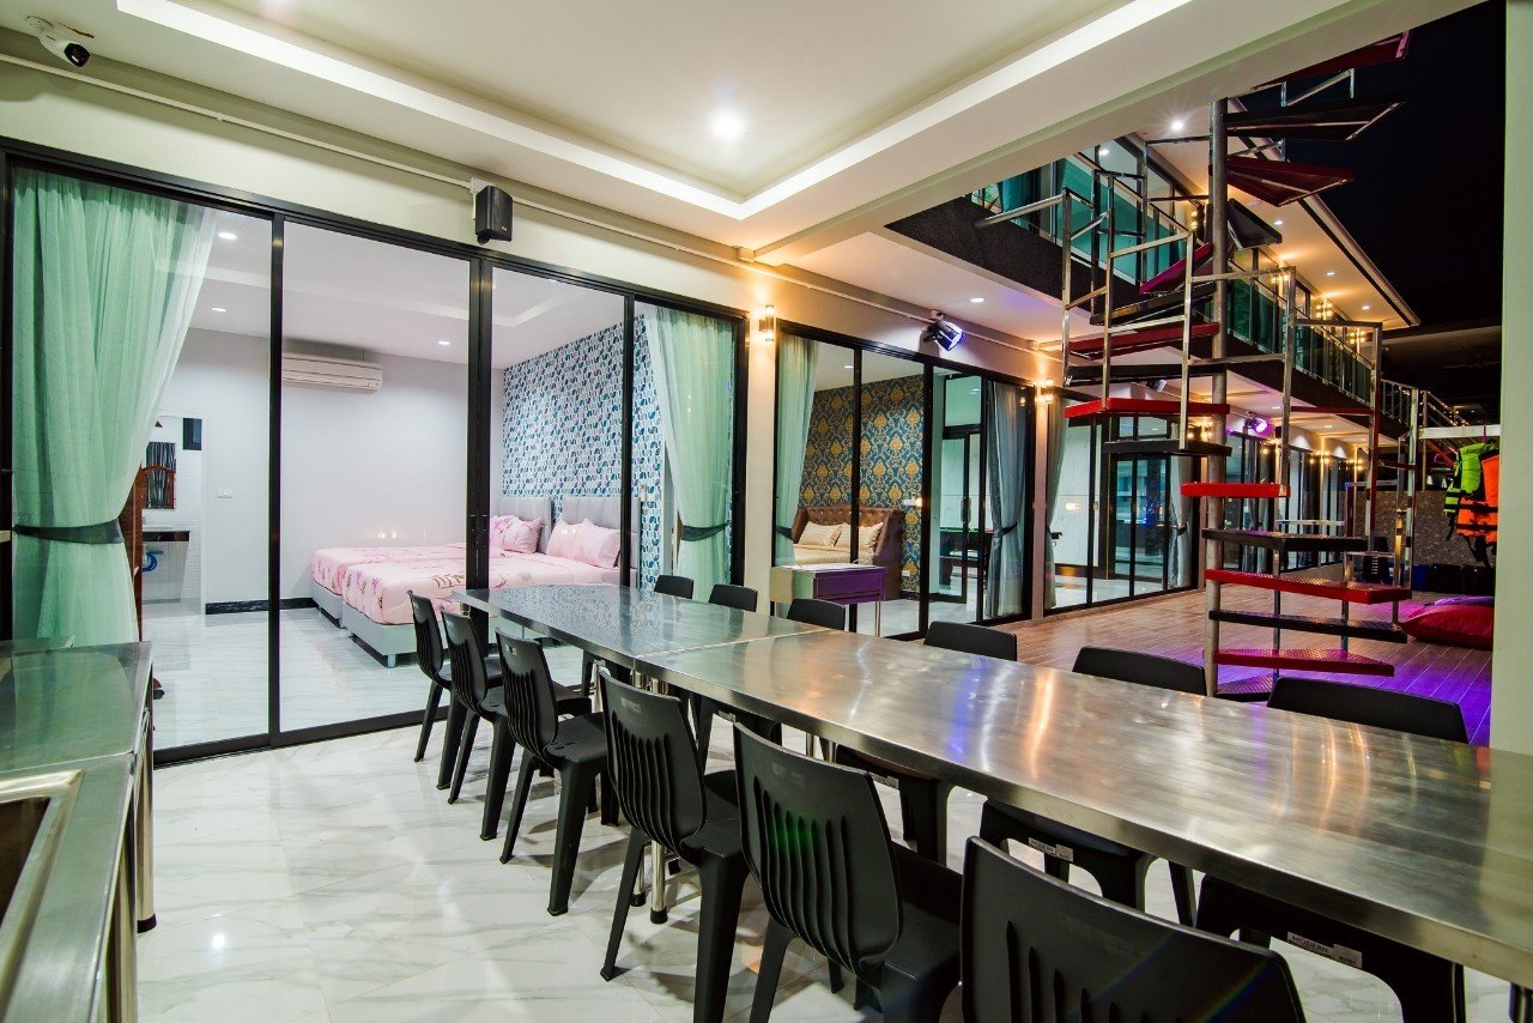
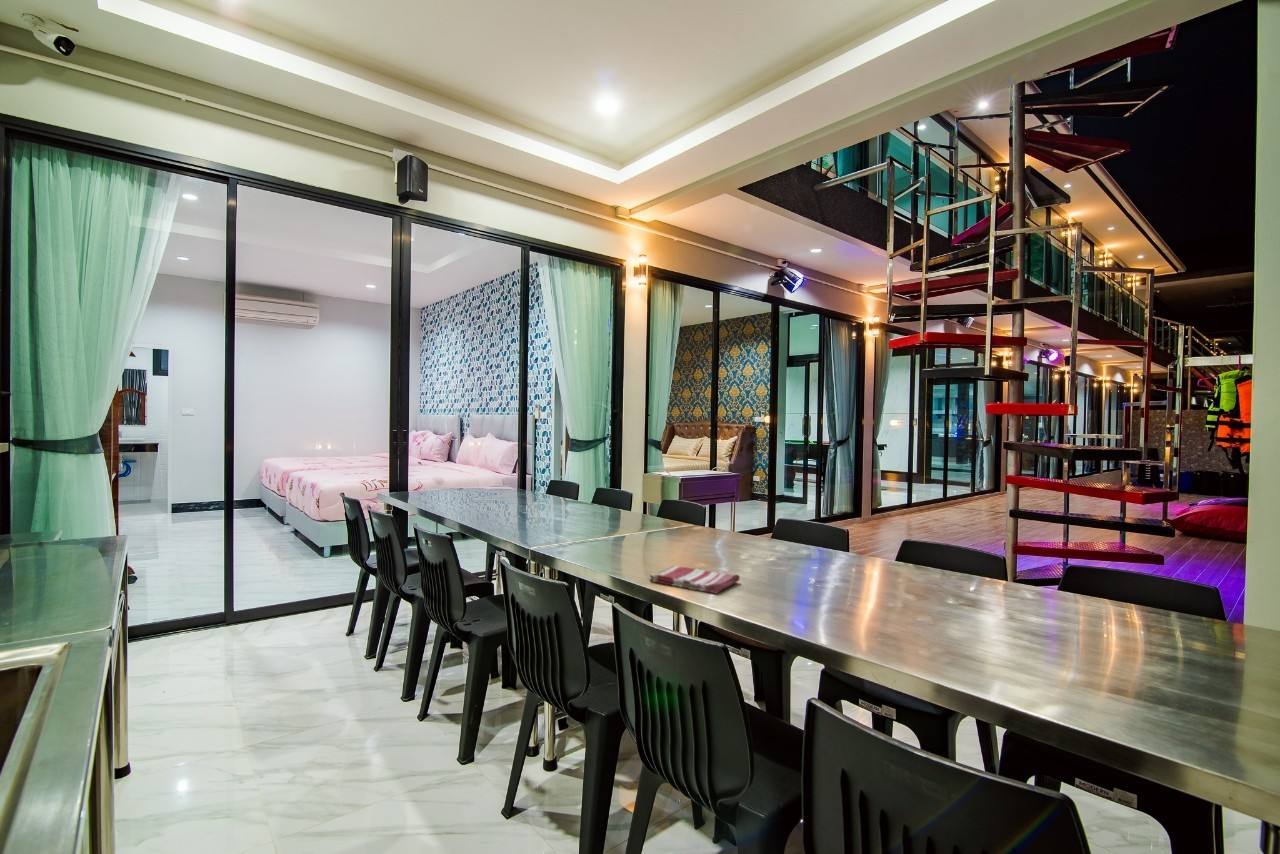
+ dish towel [649,565,741,595]
